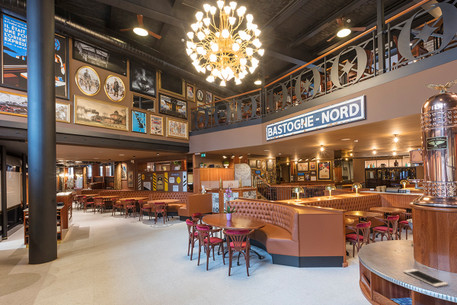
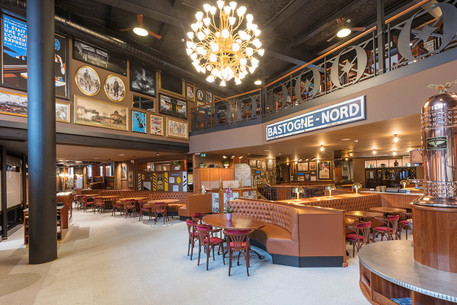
- cell phone [402,268,449,288]
